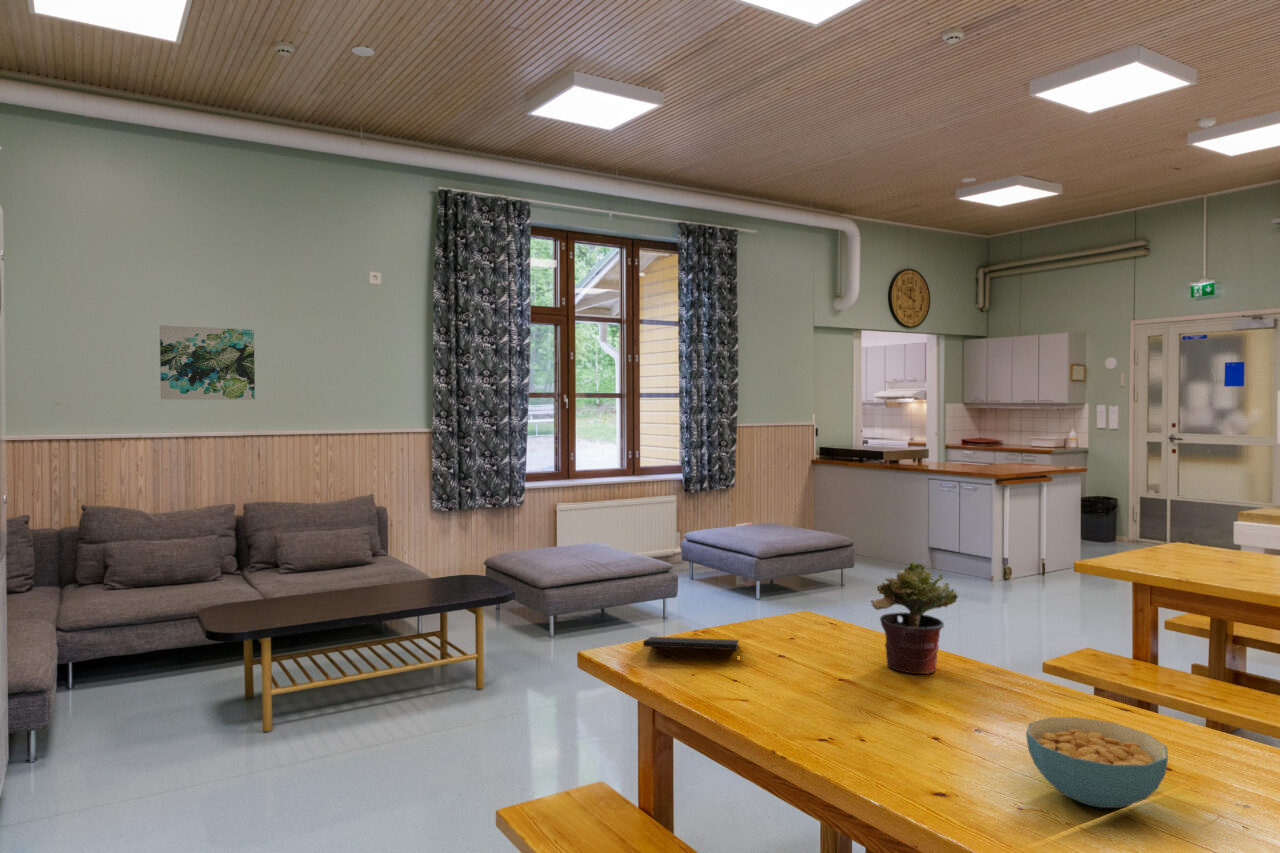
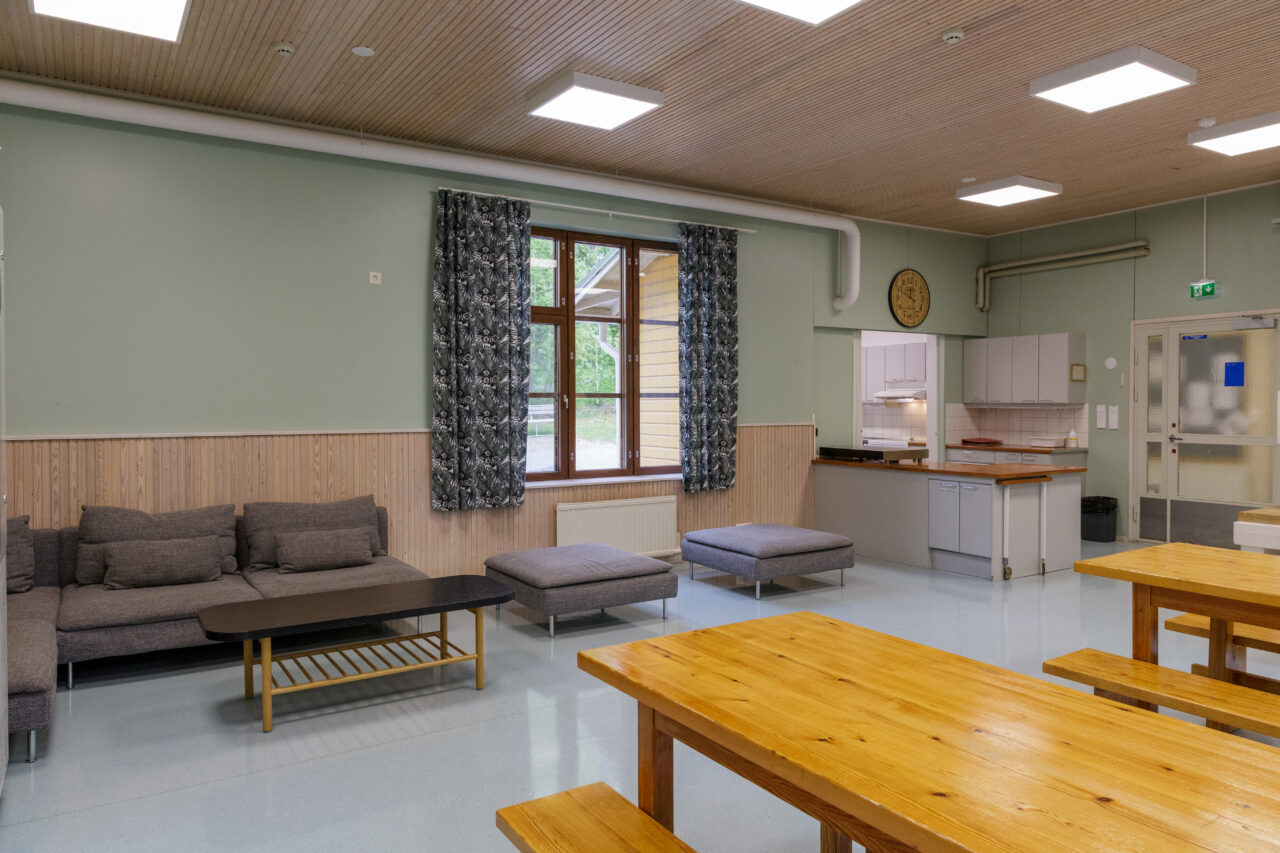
- cereal bowl [1025,716,1169,809]
- wall art [159,325,256,401]
- notepad [642,636,741,664]
- potted plant [870,560,959,675]
